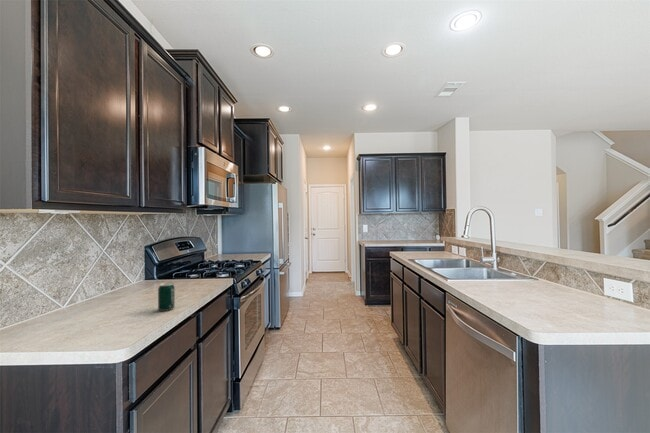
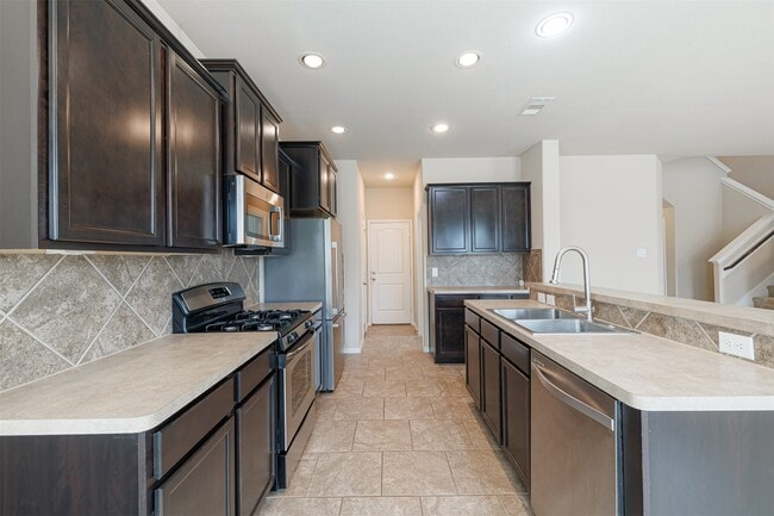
- beverage can [157,282,176,312]
